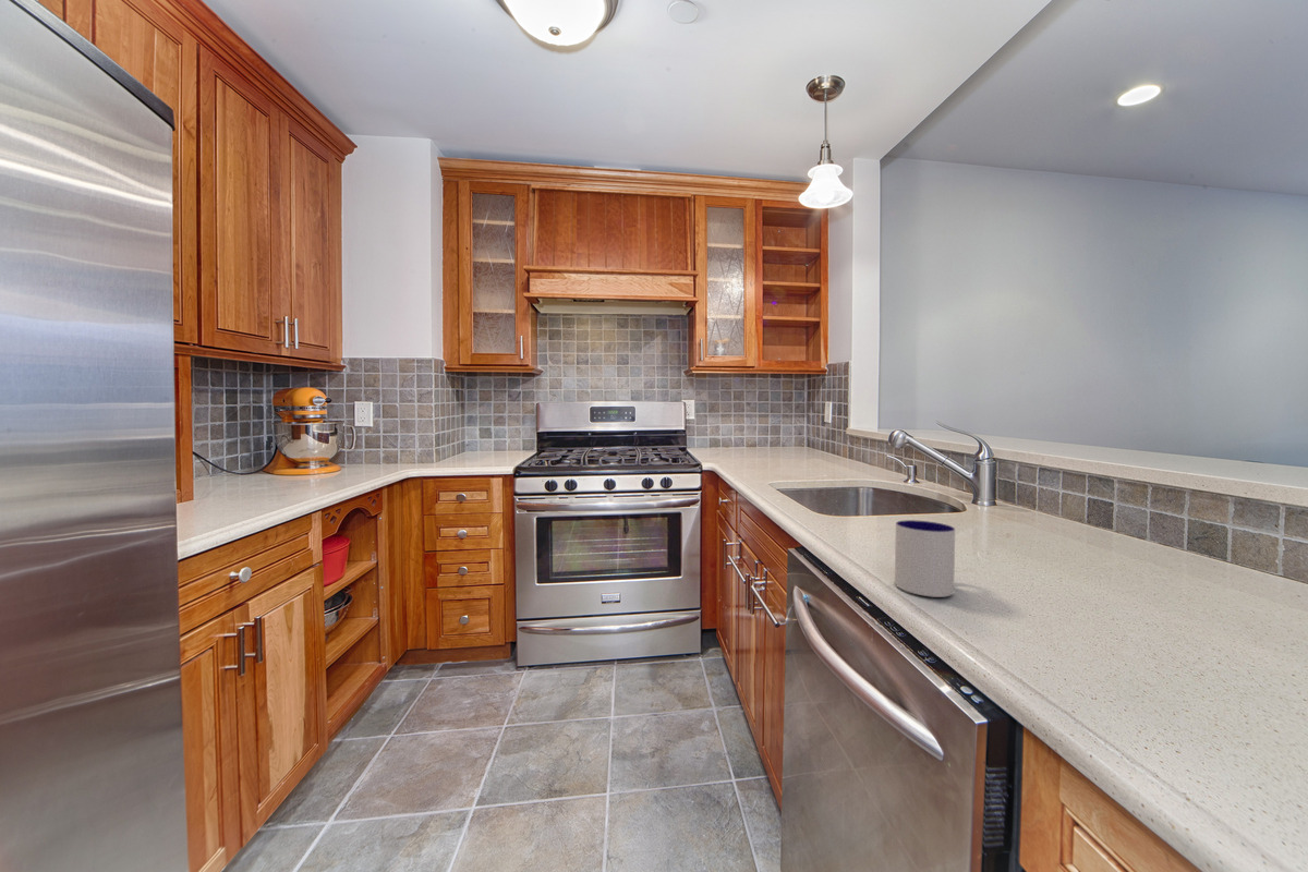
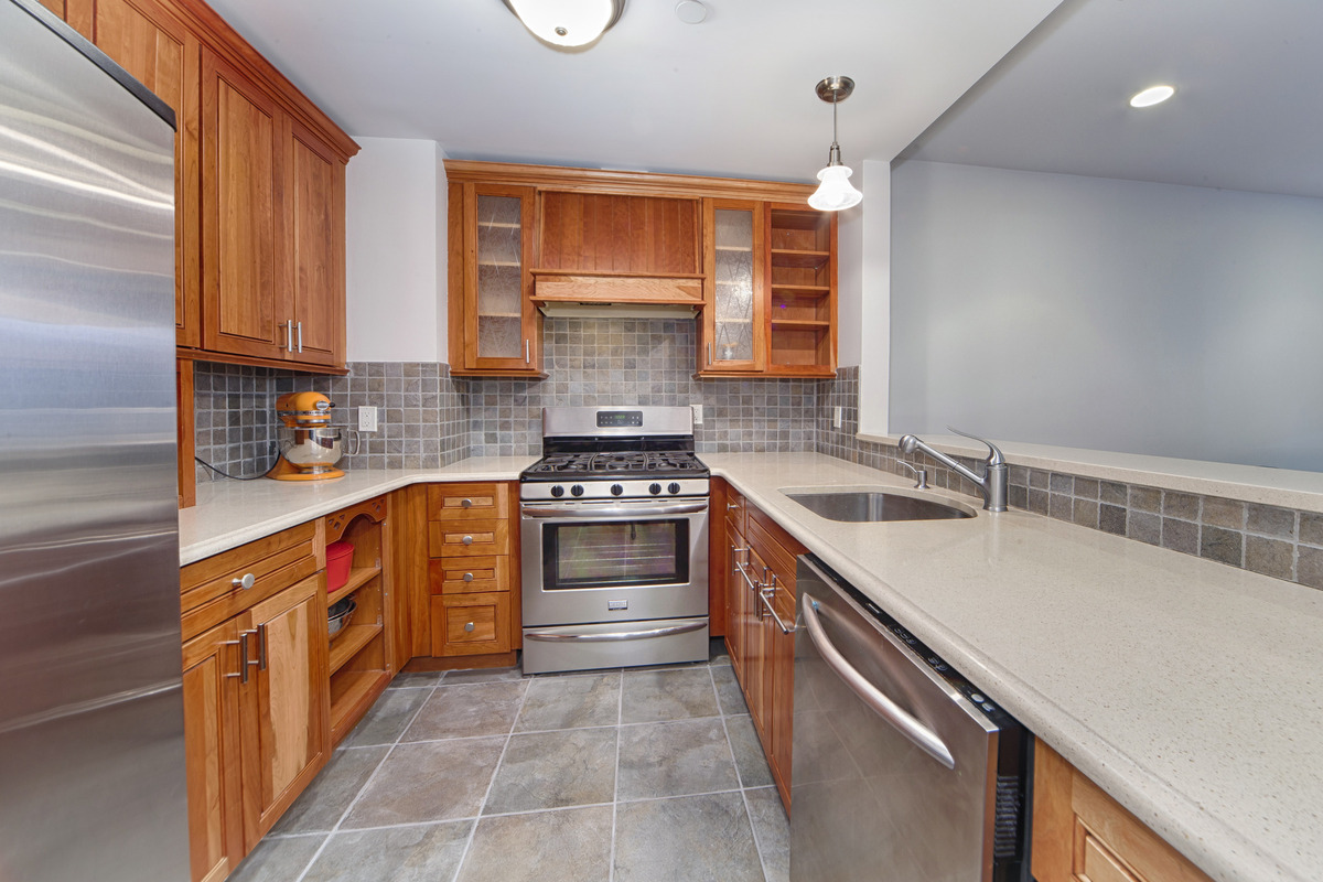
- mug [894,519,956,598]
